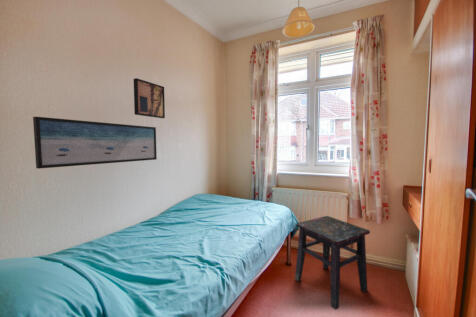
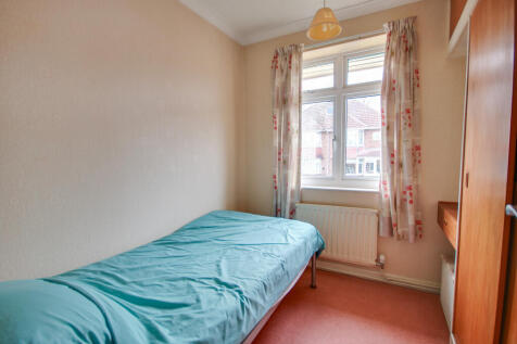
- side table [294,215,371,311]
- wall art [32,116,158,170]
- wall art [133,77,166,119]
